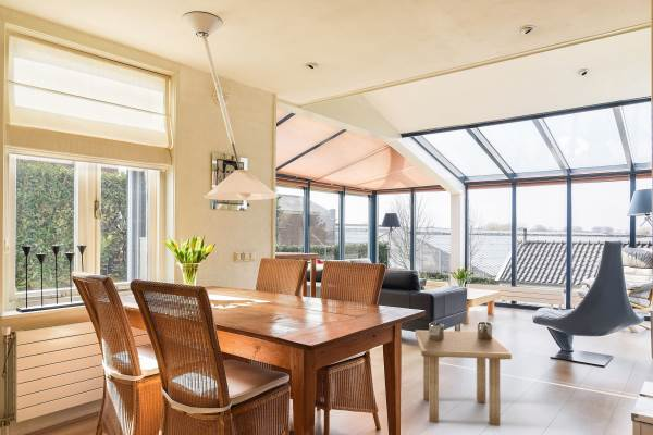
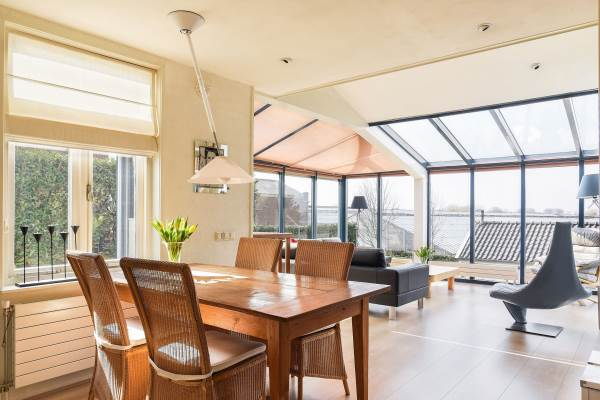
- side table [415,321,513,427]
